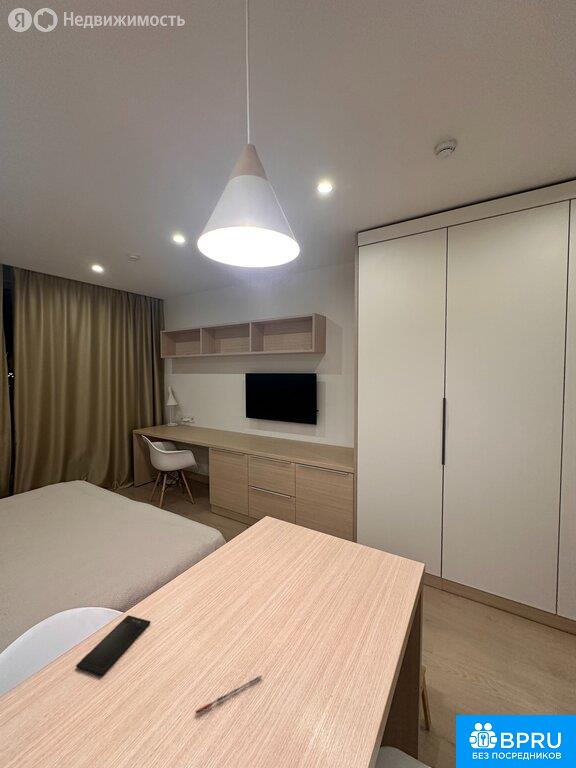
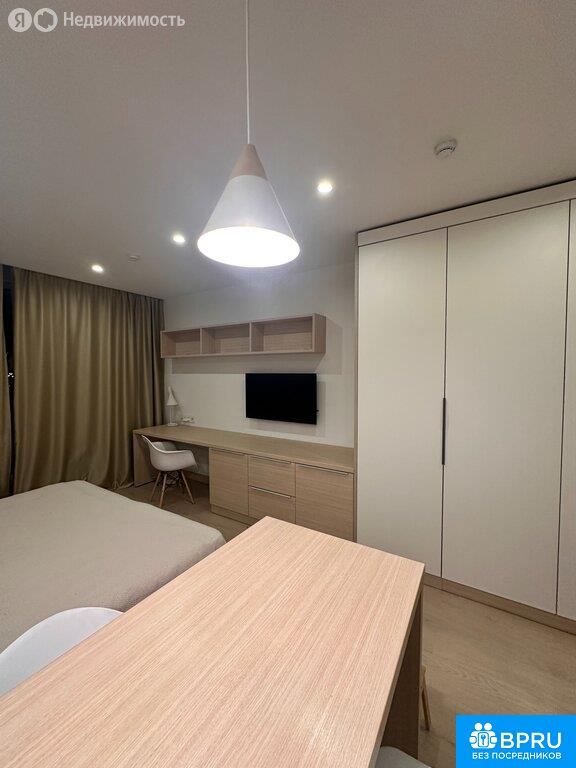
- smartphone [75,614,152,677]
- pen [195,675,263,715]
